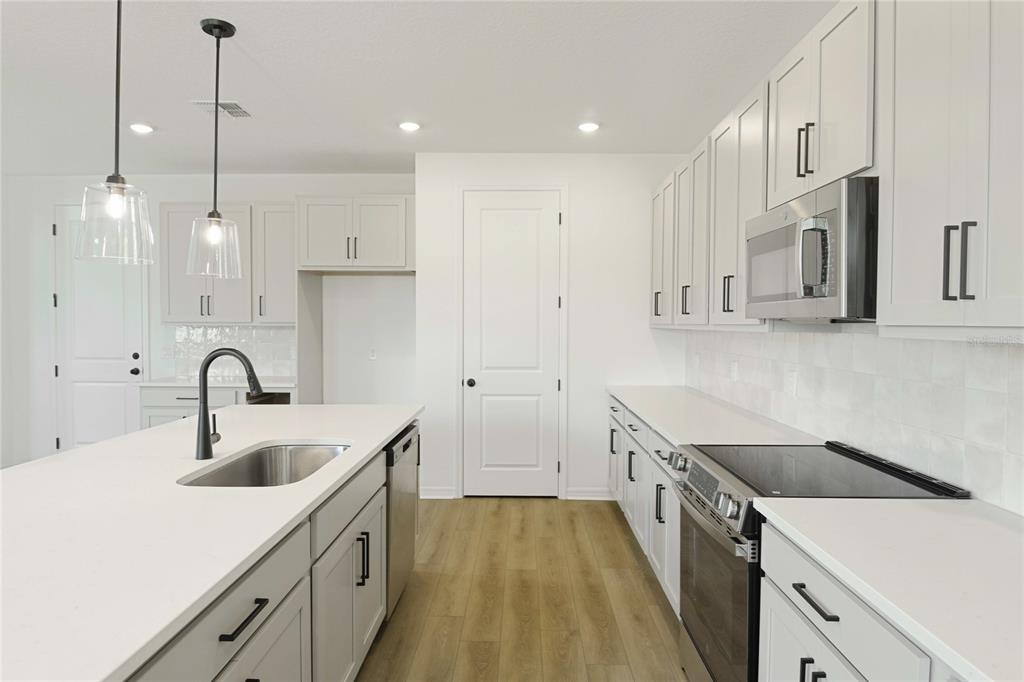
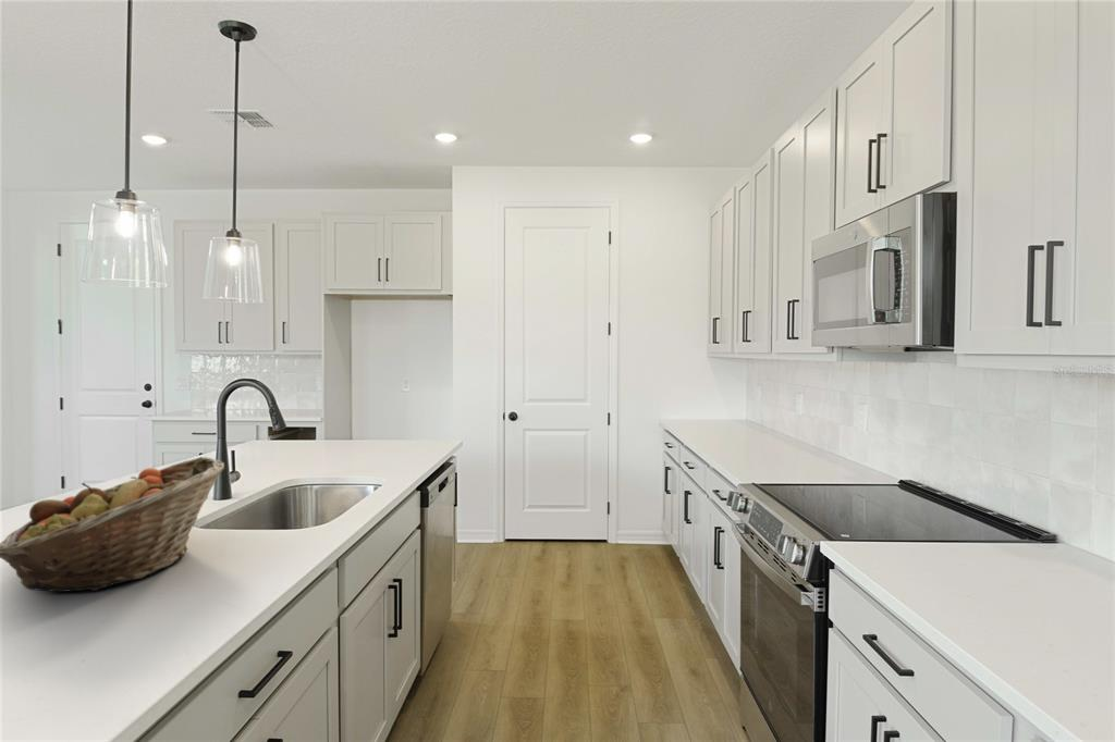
+ fruit basket [0,456,225,593]
